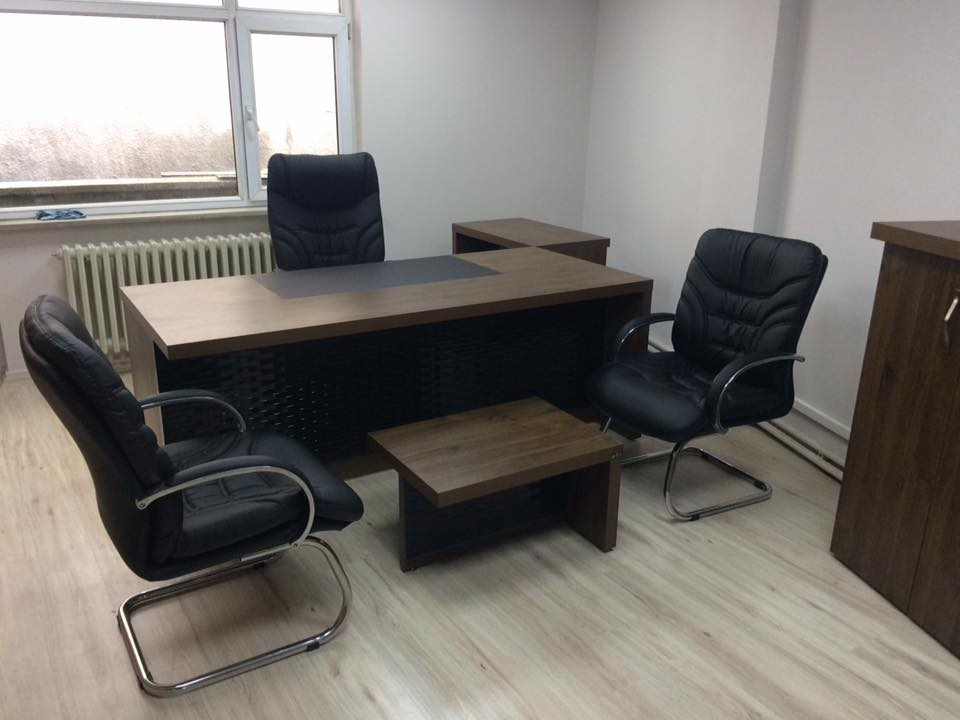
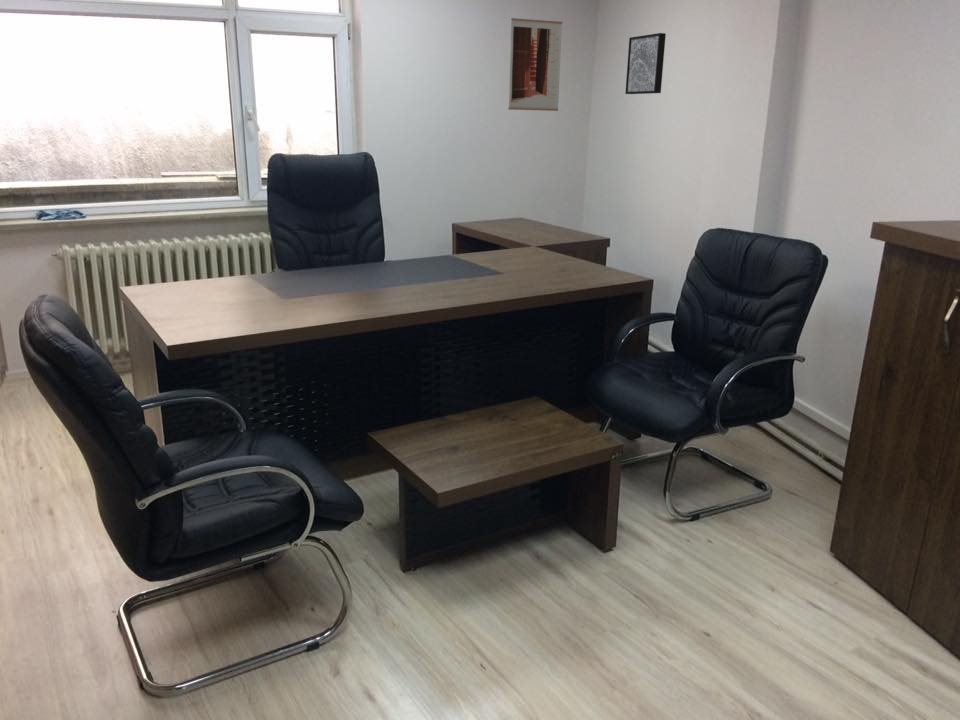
+ wall art [507,17,563,112]
+ wall art [624,32,667,95]
